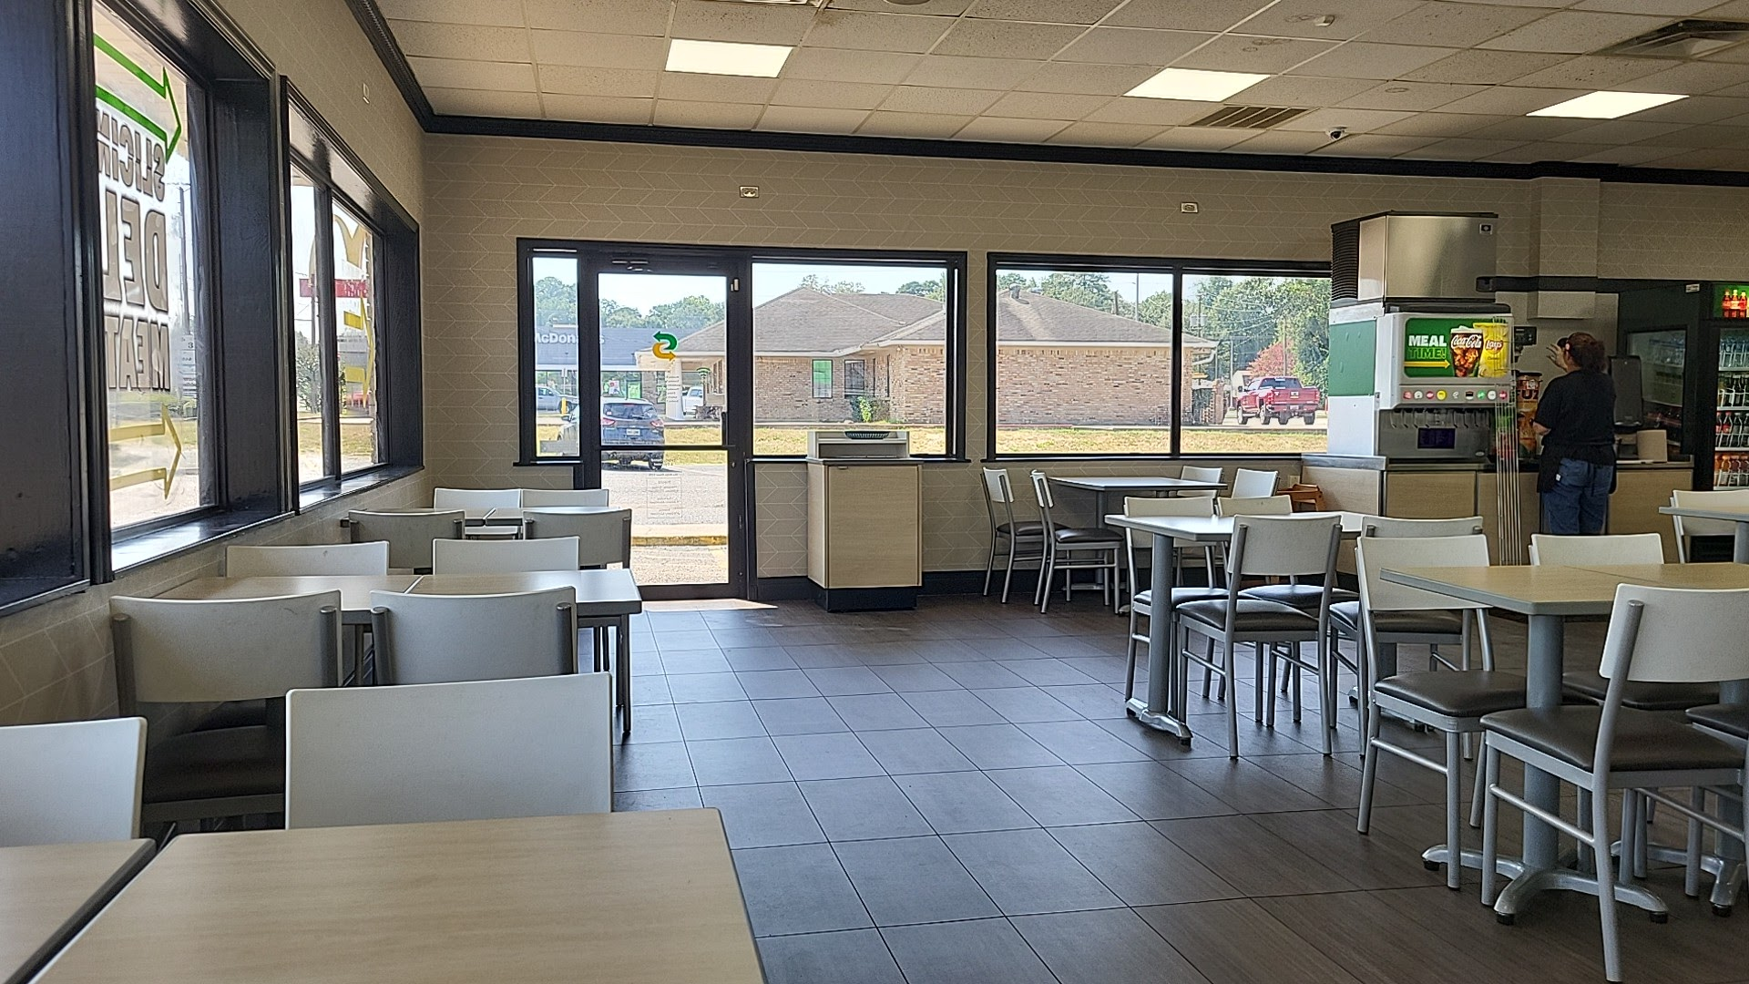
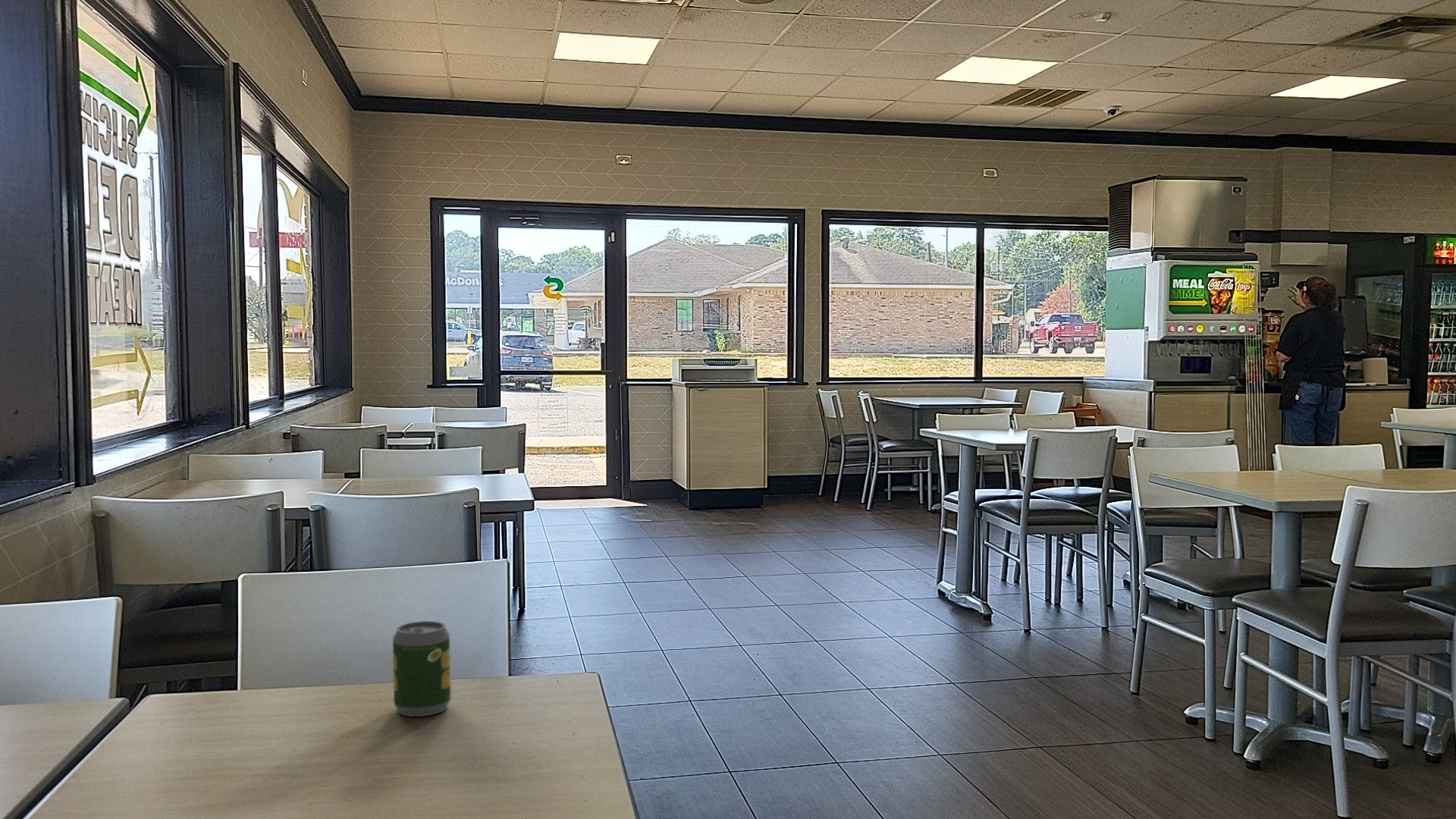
+ soda can [392,620,452,717]
